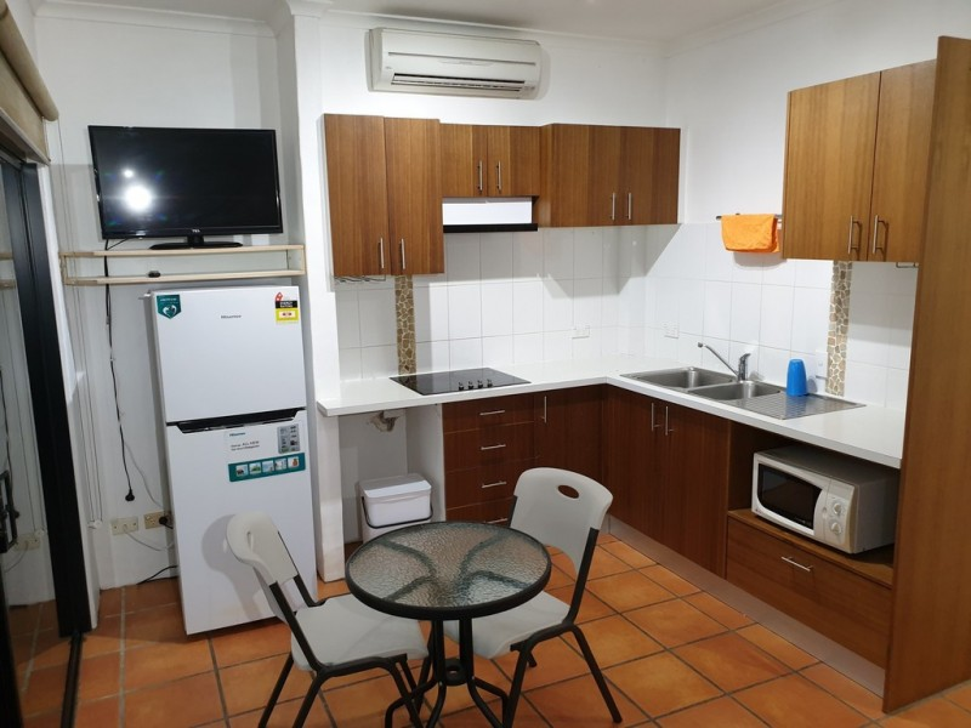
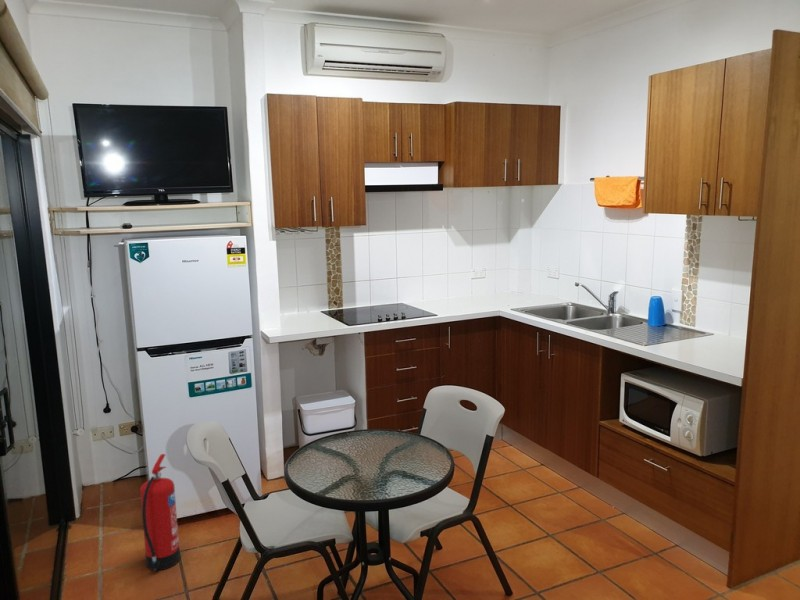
+ fire extinguisher [139,453,181,572]
